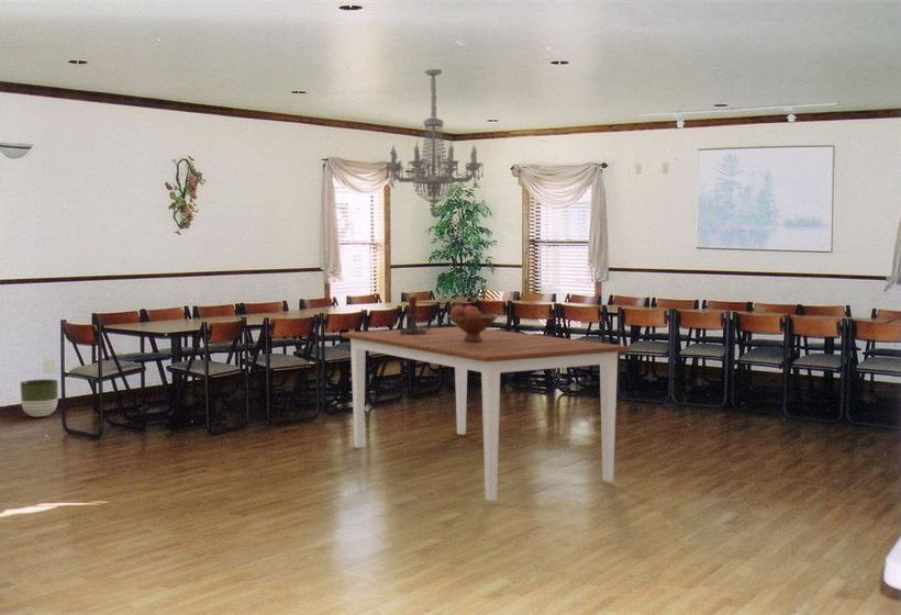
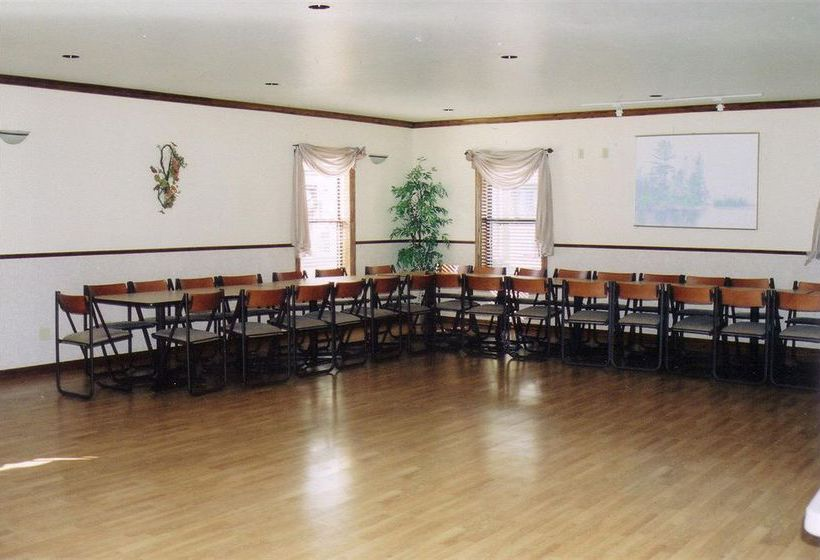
- dining table [340,326,631,502]
- planter [20,379,59,418]
- fruit bowl [447,304,499,343]
- candle holder [400,295,432,335]
- chandelier [385,68,485,217]
